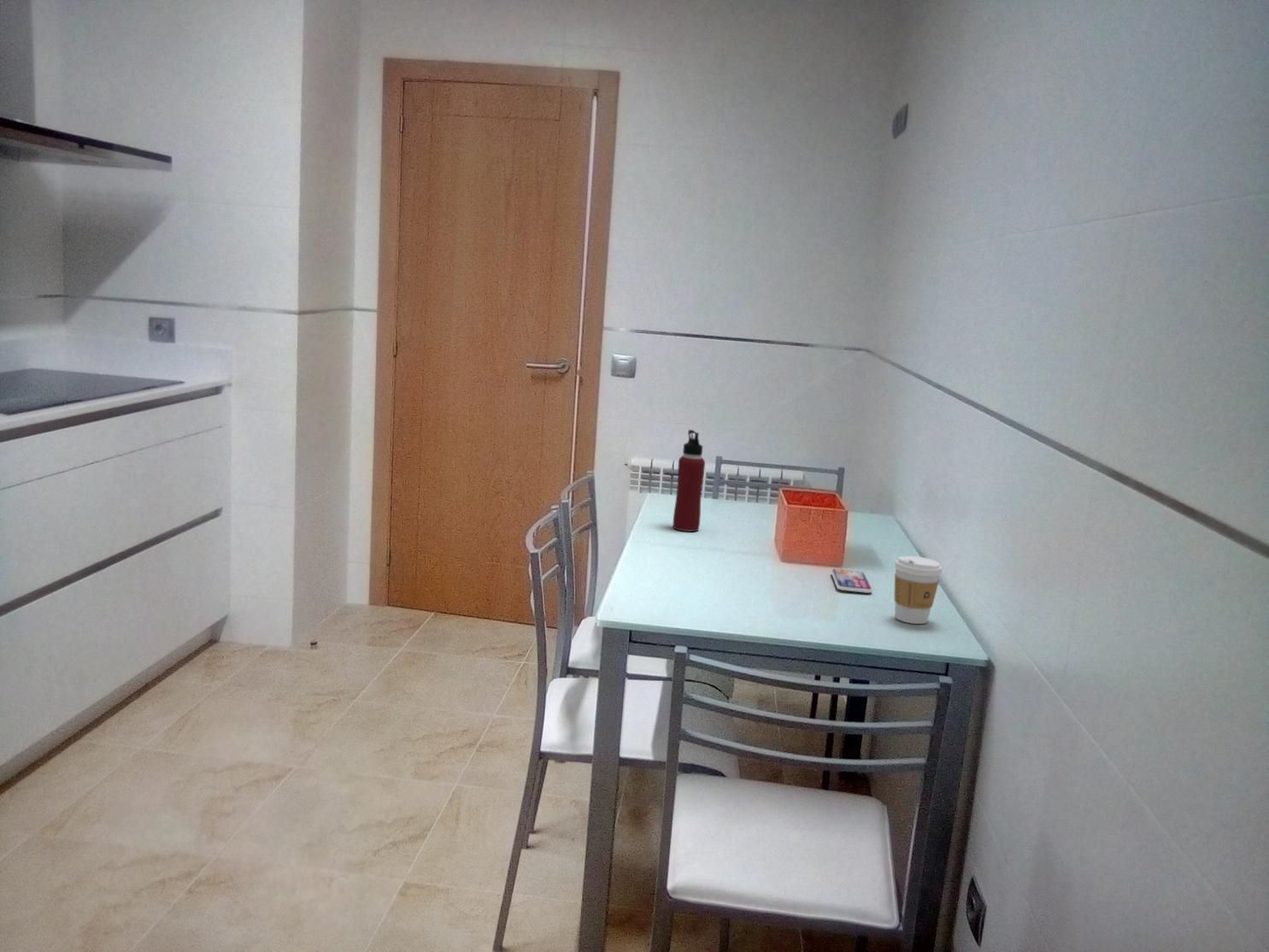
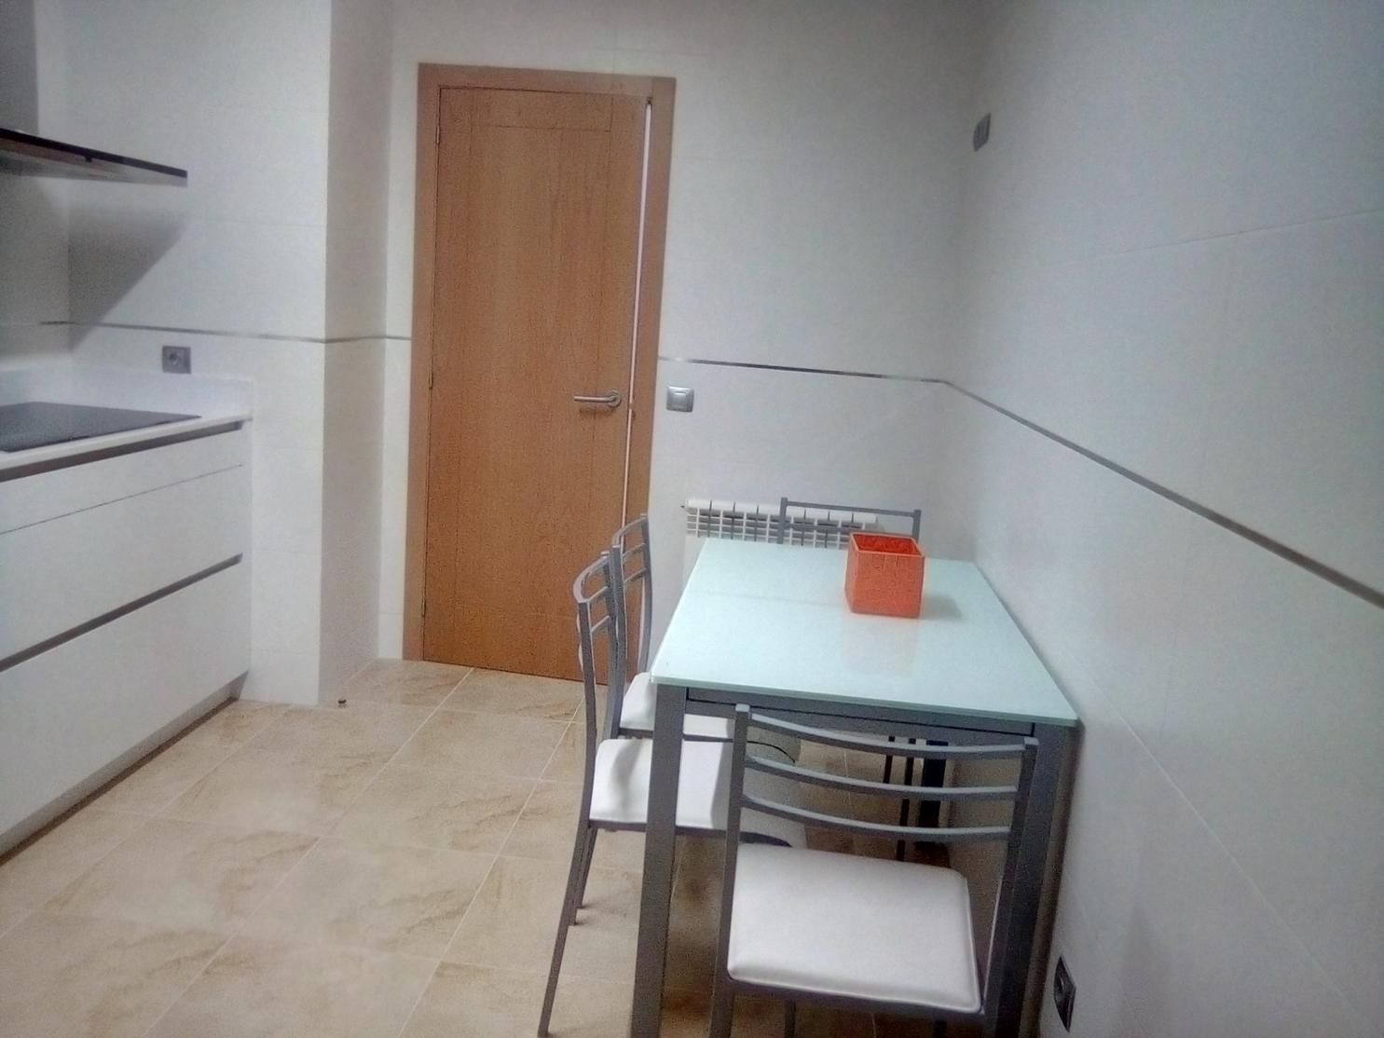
- smartphone [831,568,873,594]
- water bottle [673,429,706,532]
- coffee cup [894,555,943,625]
